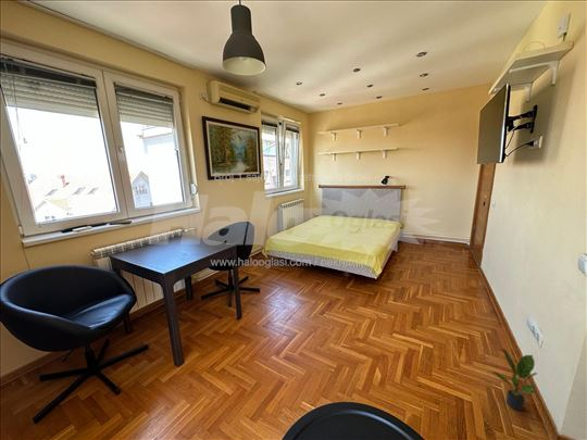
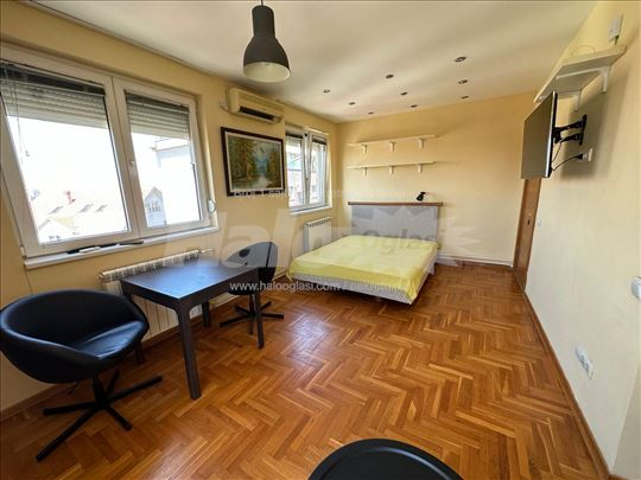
- potted plant [491,347,538,412]
